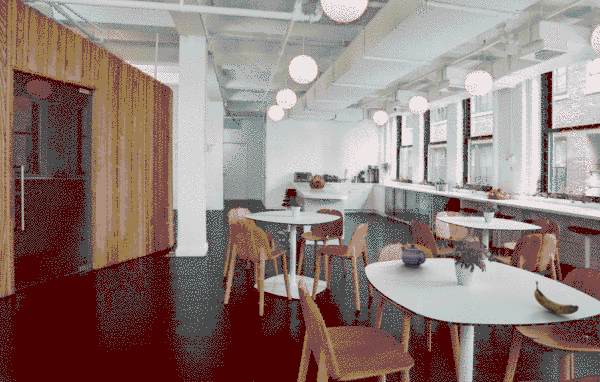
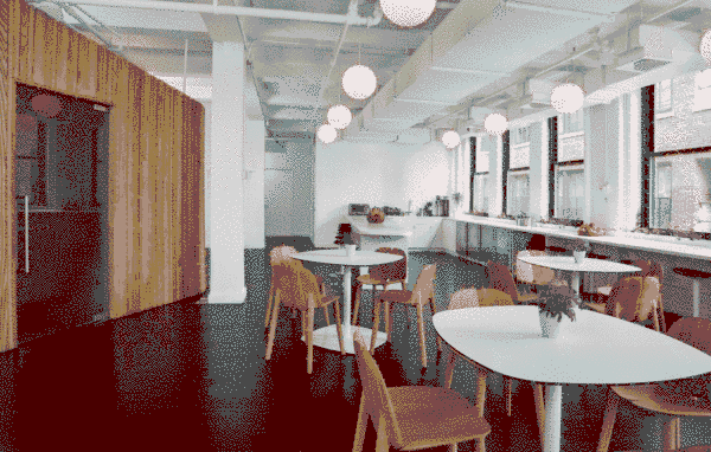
- teapot [400,243,427,268]
- banana [533,280,580,315]
